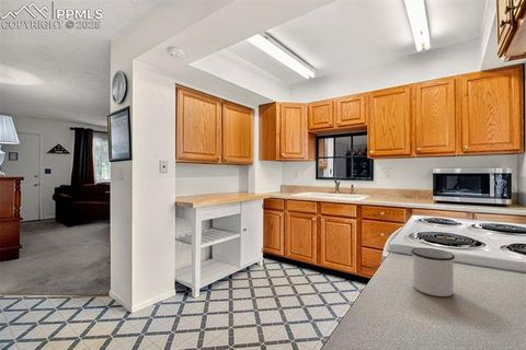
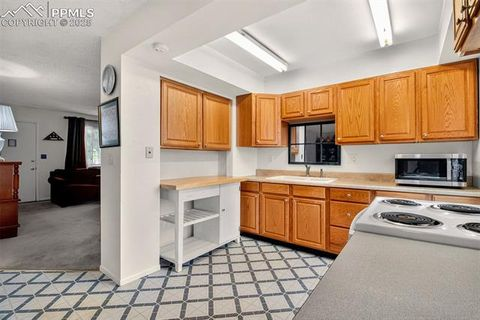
- mug [410,247,456,298]
